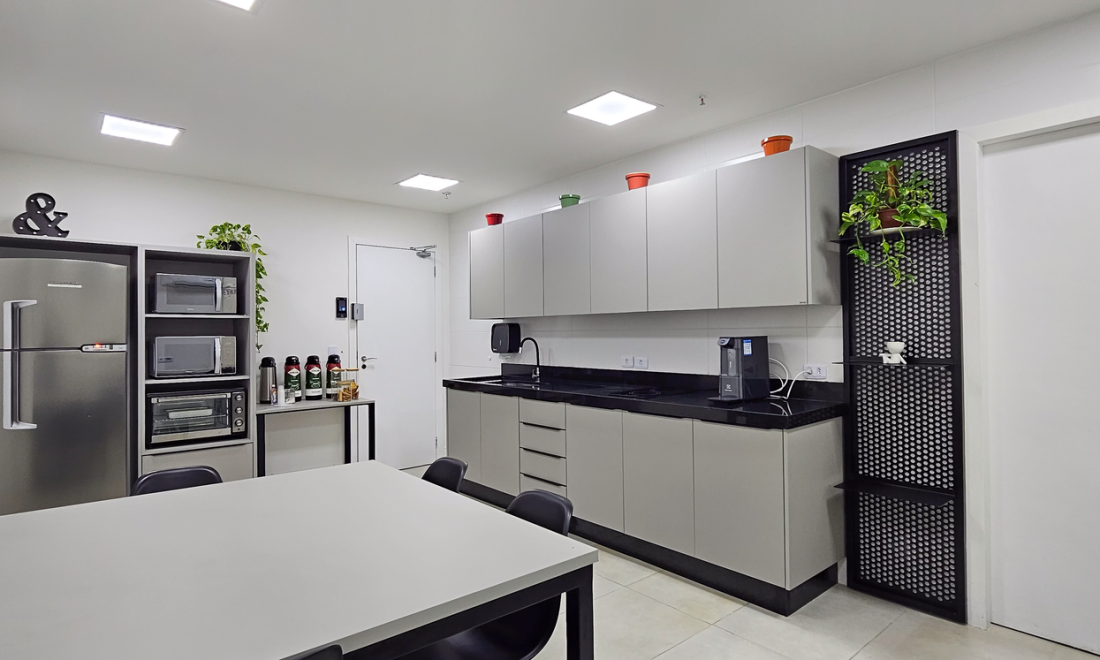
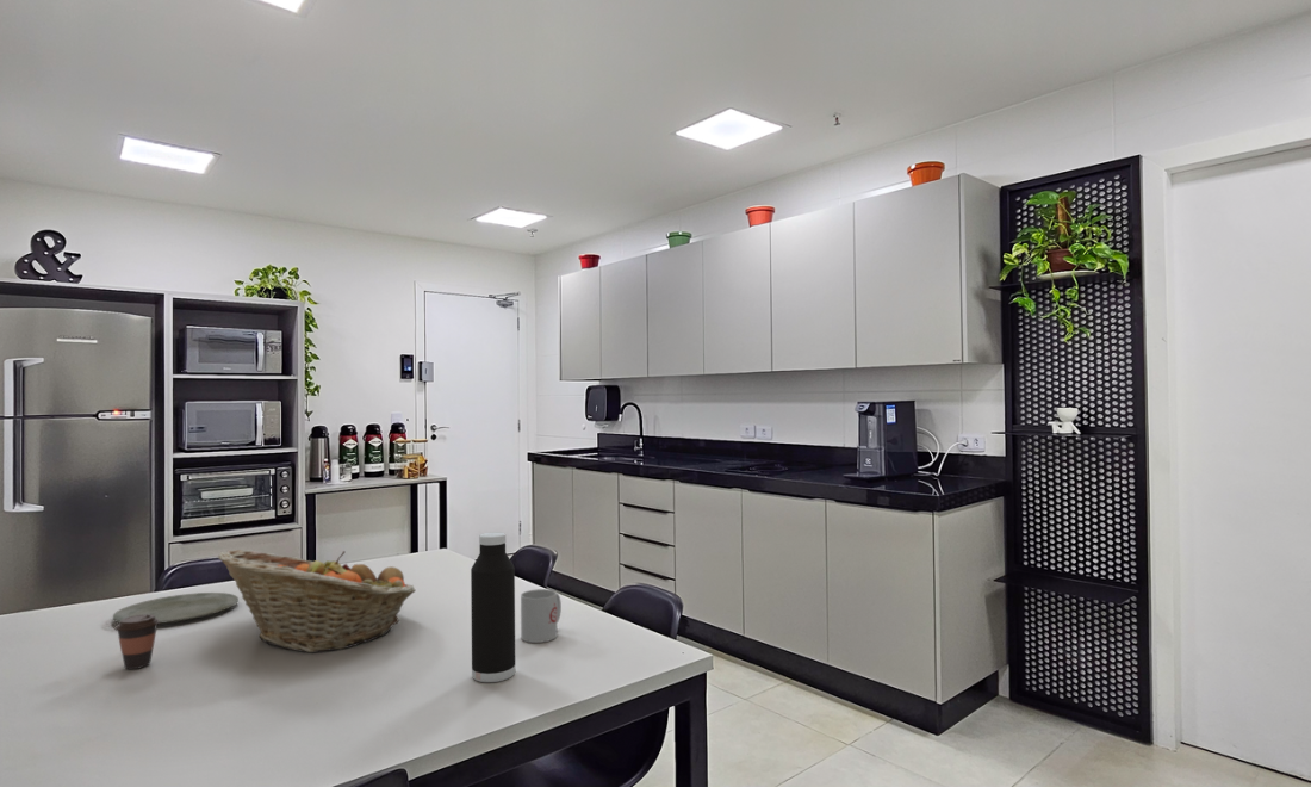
+ mug [520,588,563,644]
+ fruit basket [217,549,417,653]
+ plate [112,591,240,625]
+ water bottle [470,531,516,683]
+ coffee cup [113,614,160,670]
